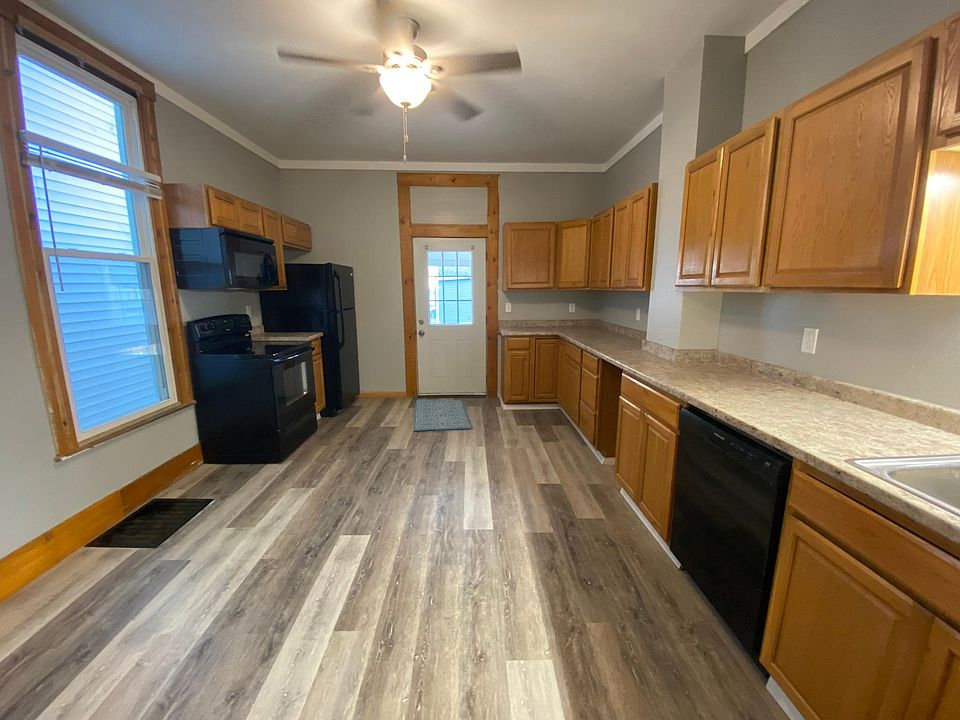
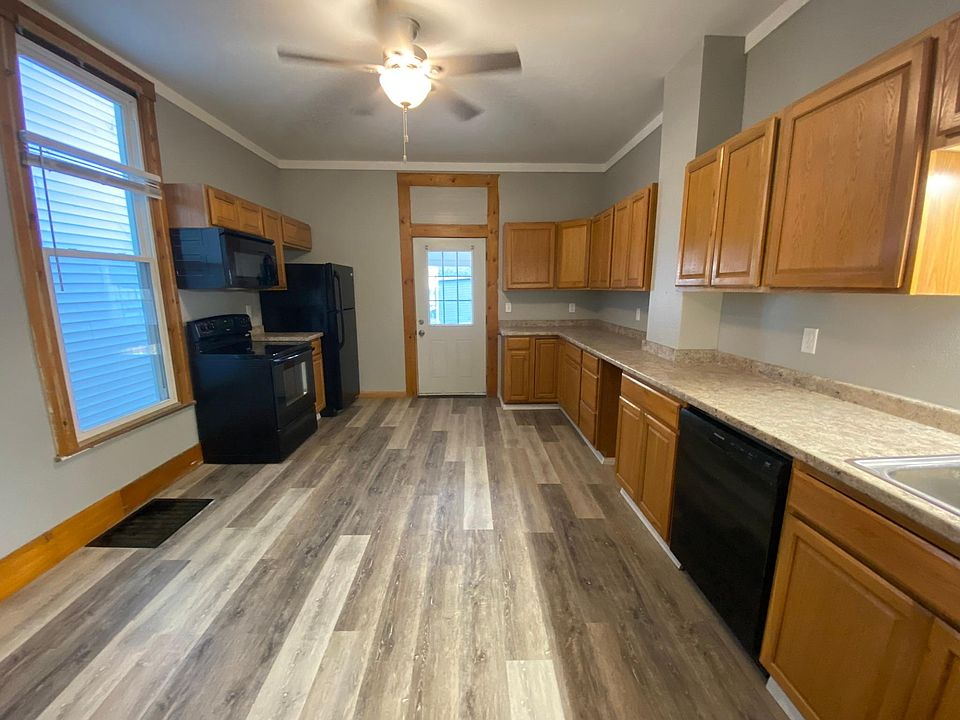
- rug [412,399,473,432]
